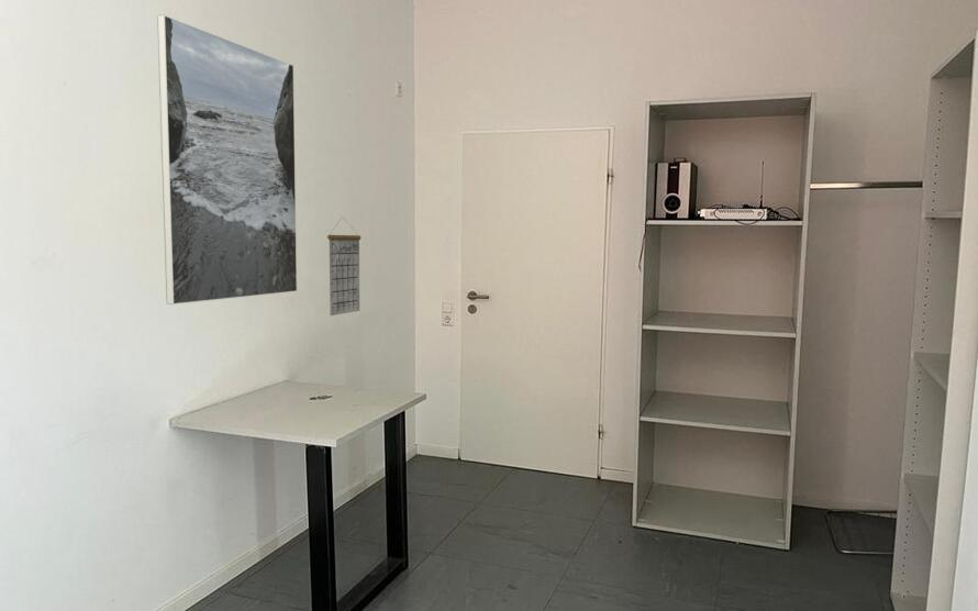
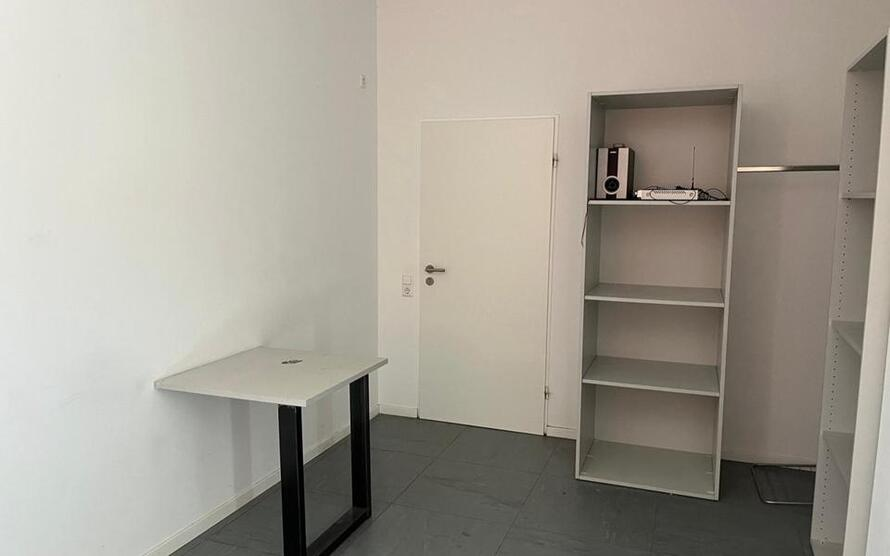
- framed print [156,13,298,306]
- calendar [326,215,363,316]
